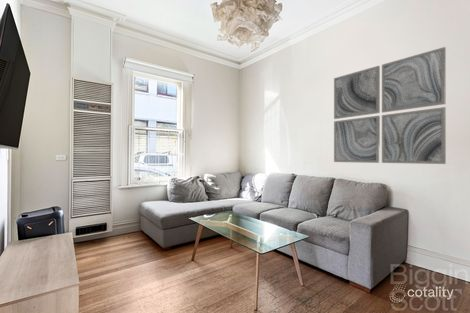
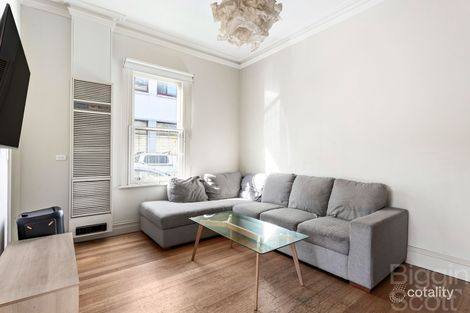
- wall art [333,46,447,165]
